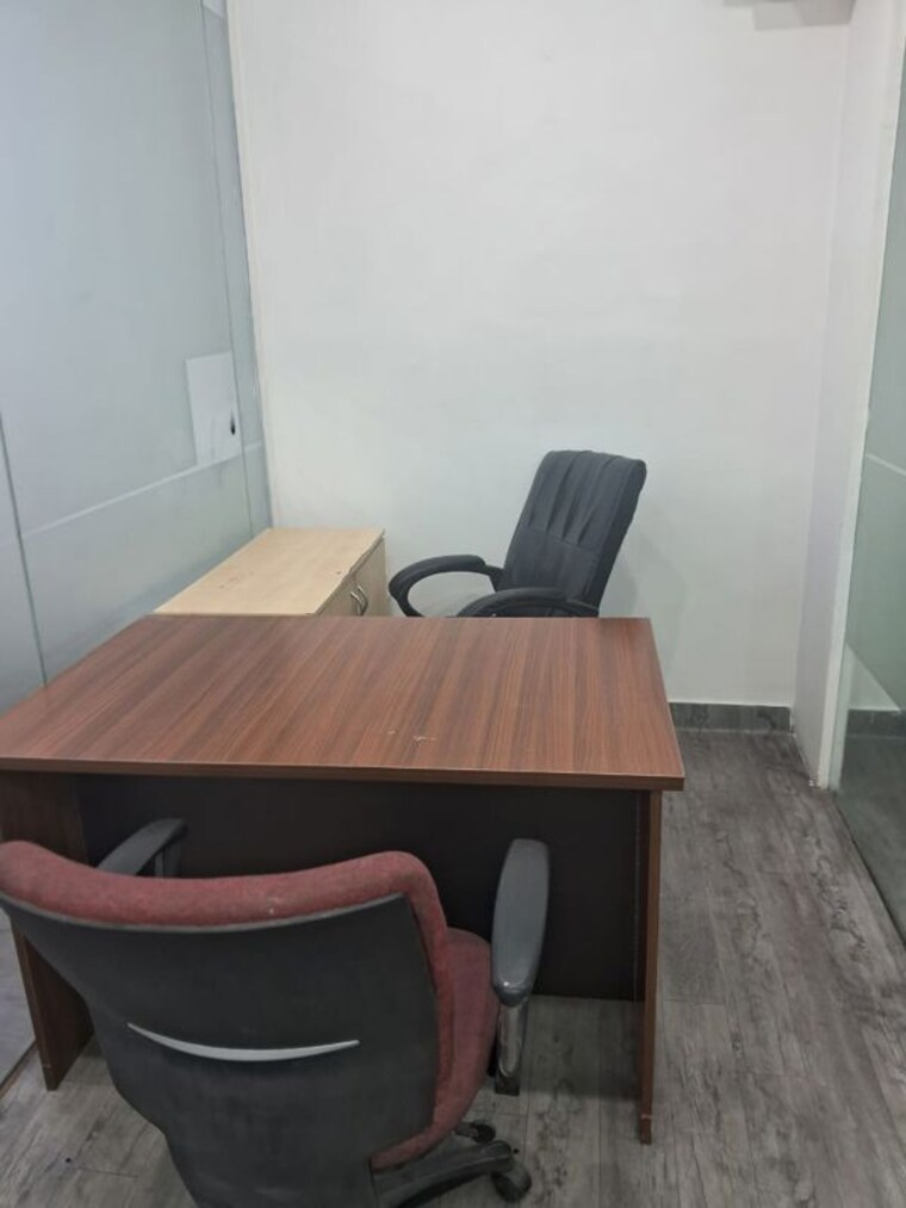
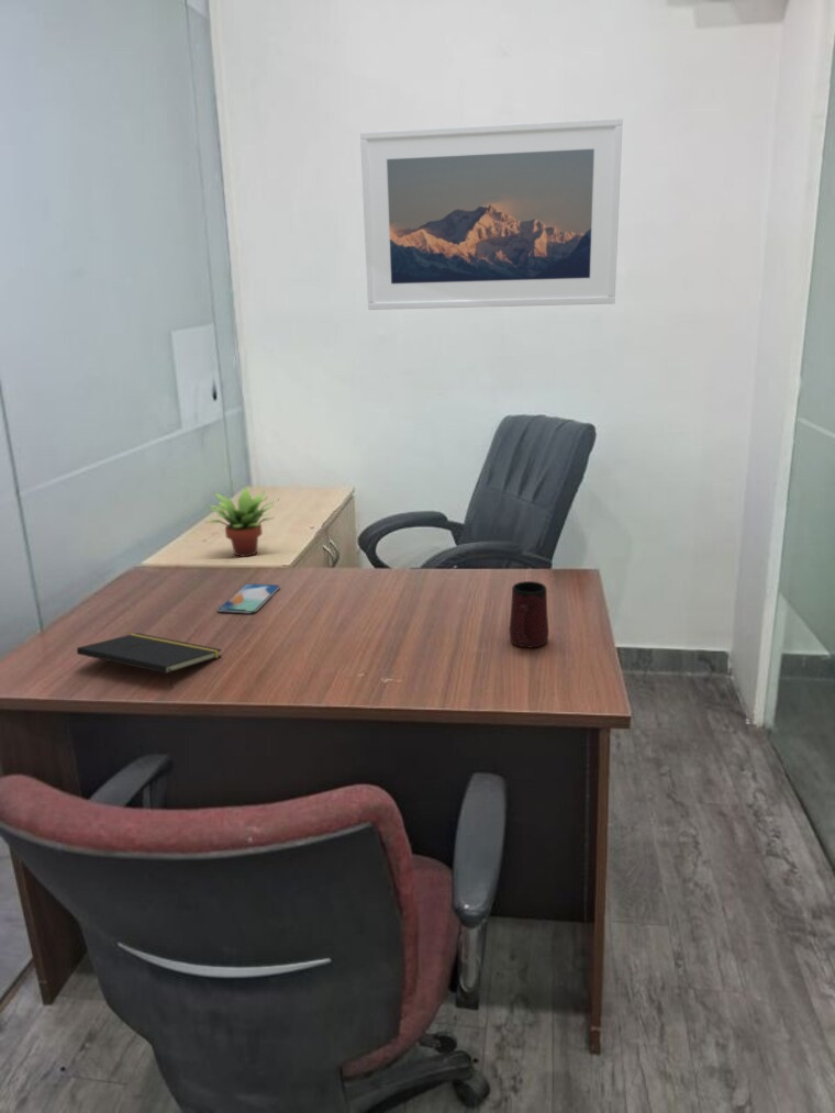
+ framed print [359,116,624,311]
+ smartphone [216,582,281,614]
+ mug [508,580,549,648]
+ succulent plant [203,486,281,558]
+ notepad [76,632,223,690]
